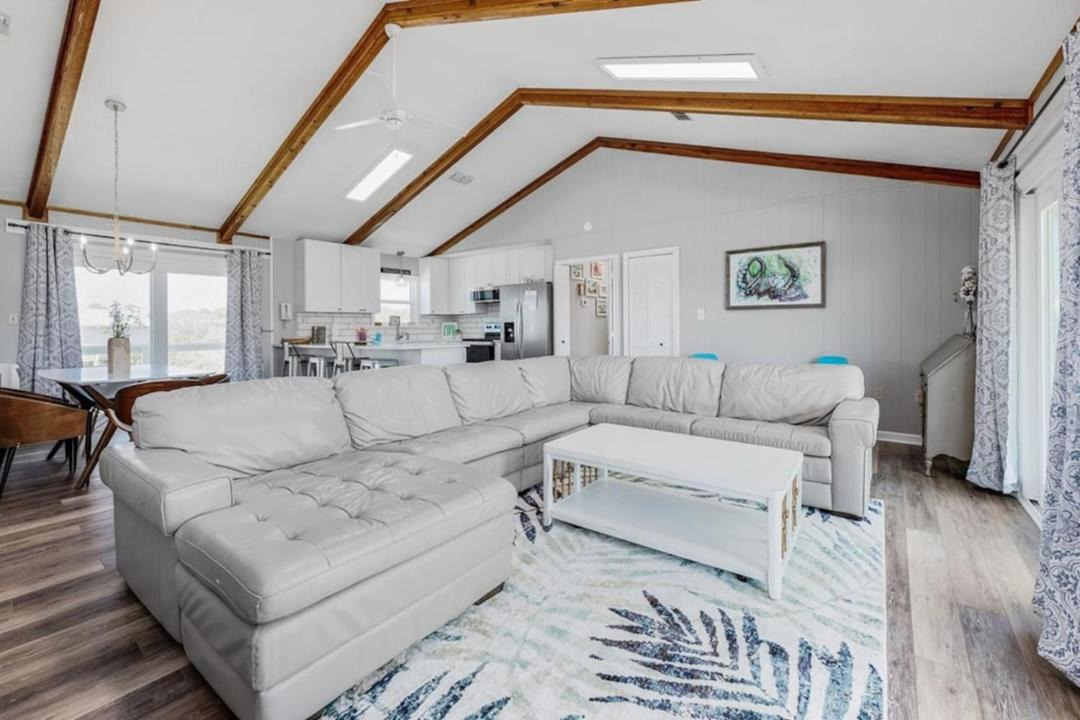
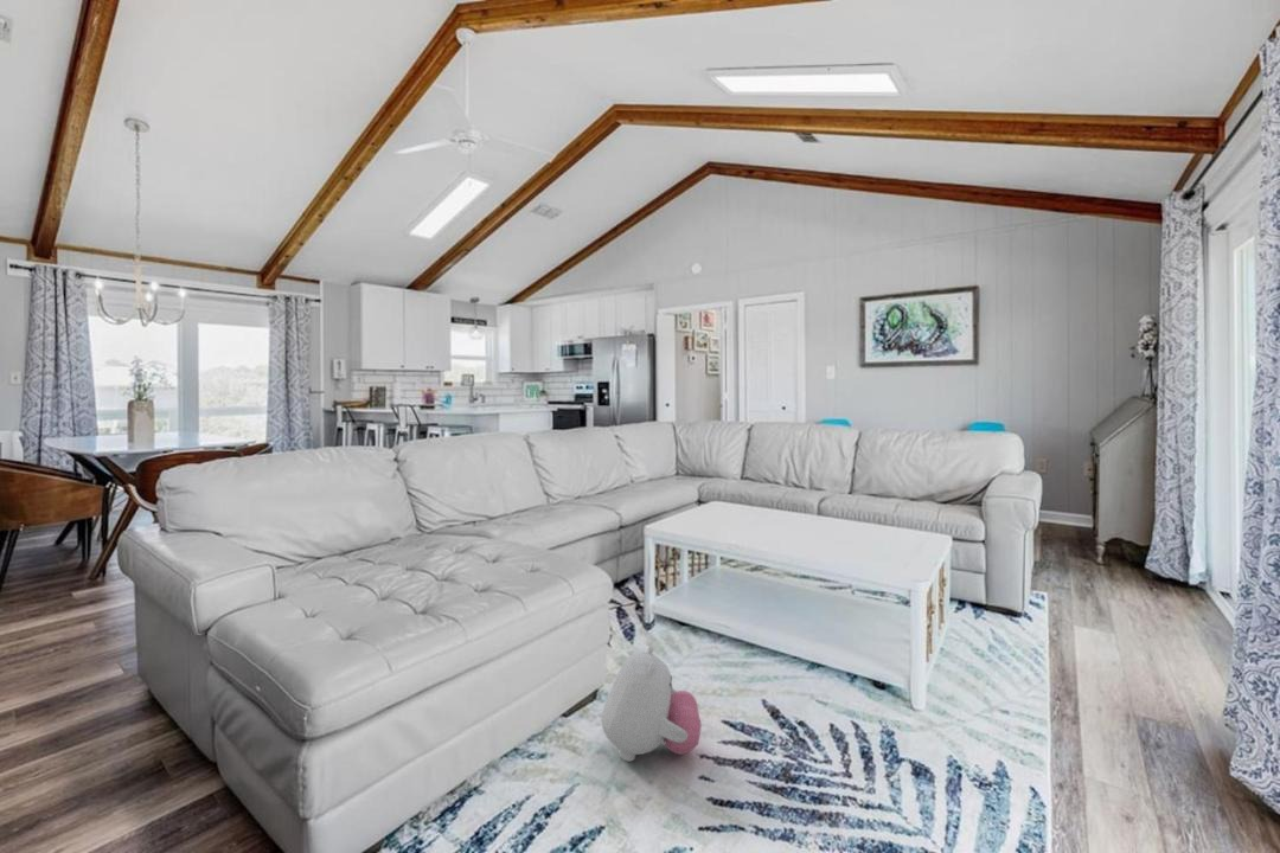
+ plush toy [601,644,703,763]
